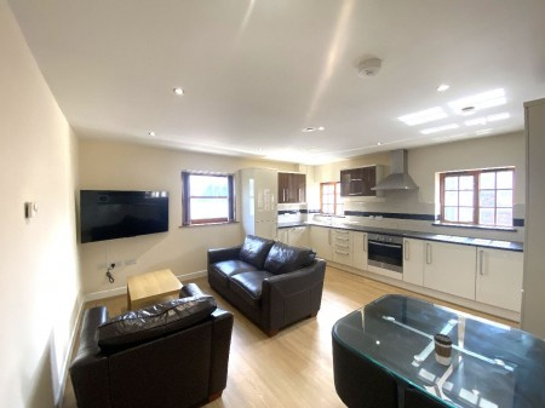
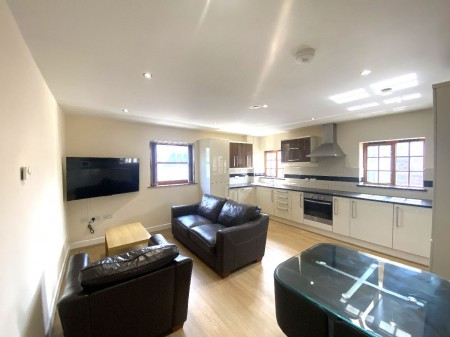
- coffee cup [432,332,454,367]
